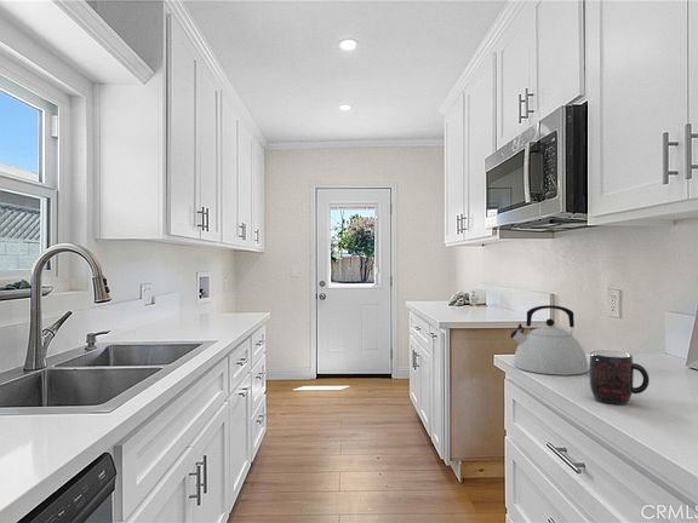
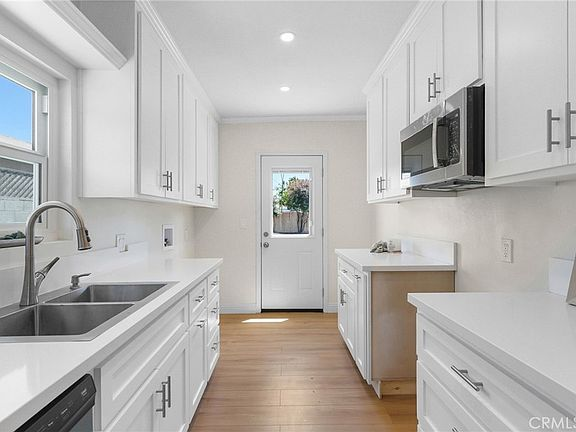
- mug [589,350,651,406]
- kettle [509,304,590,377]
